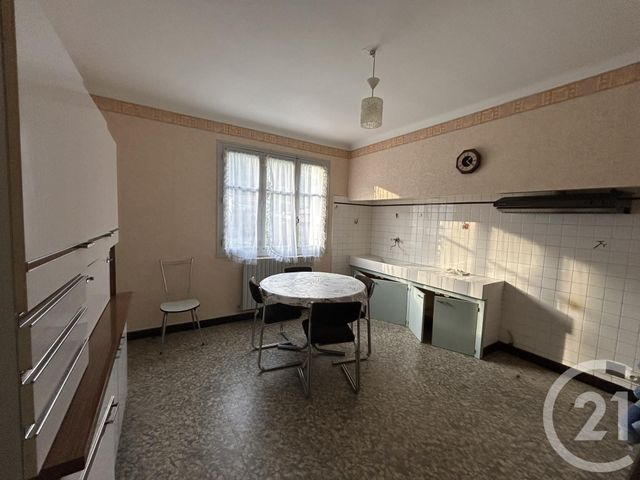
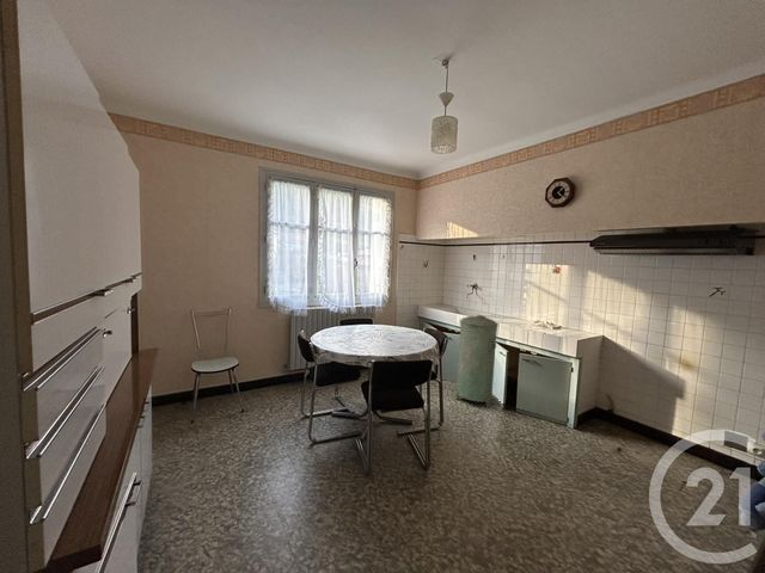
+ trash can [454,313,500,408]
